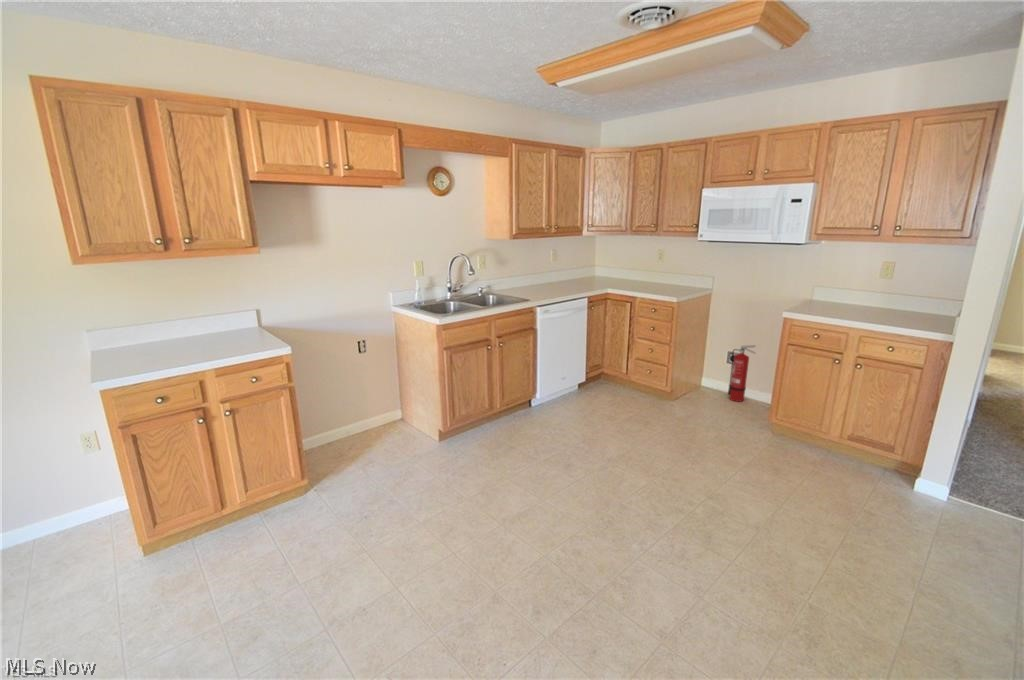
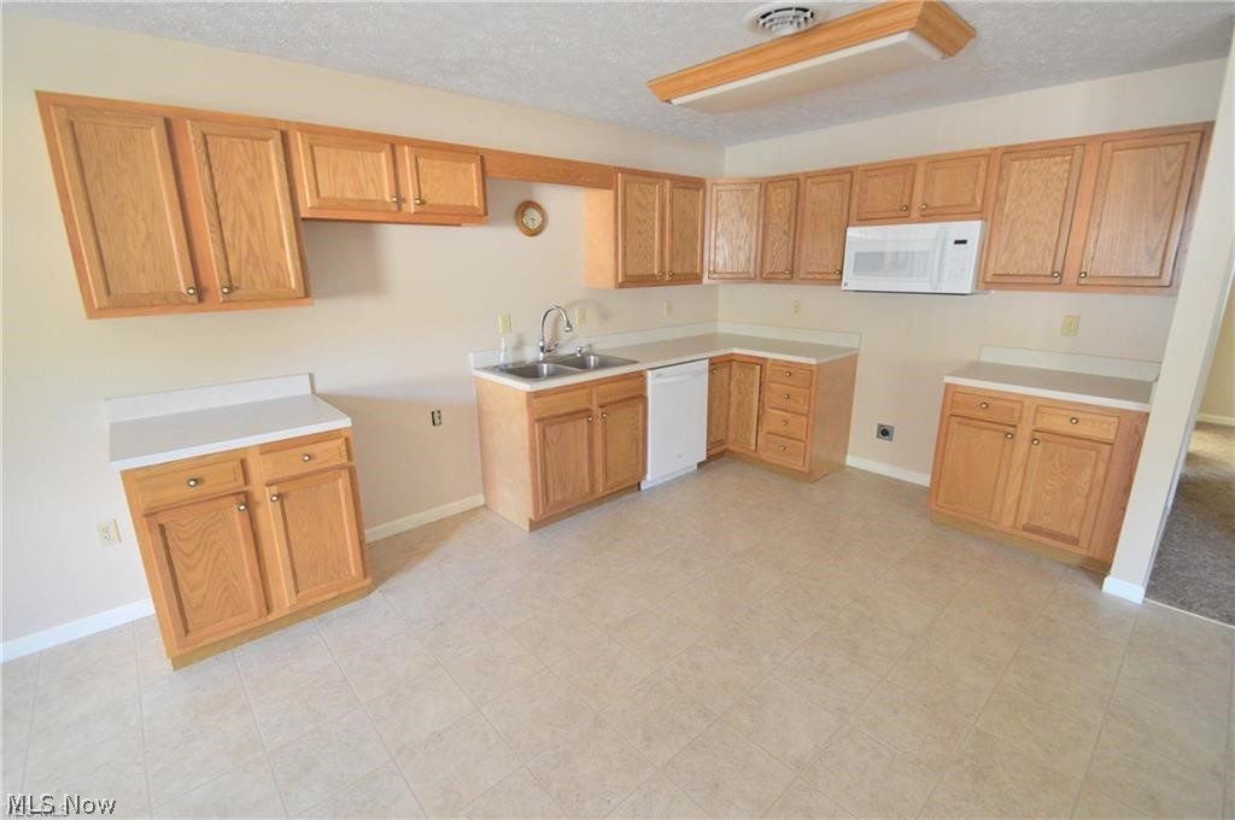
- fire extinguisher [727,344,757,403]
